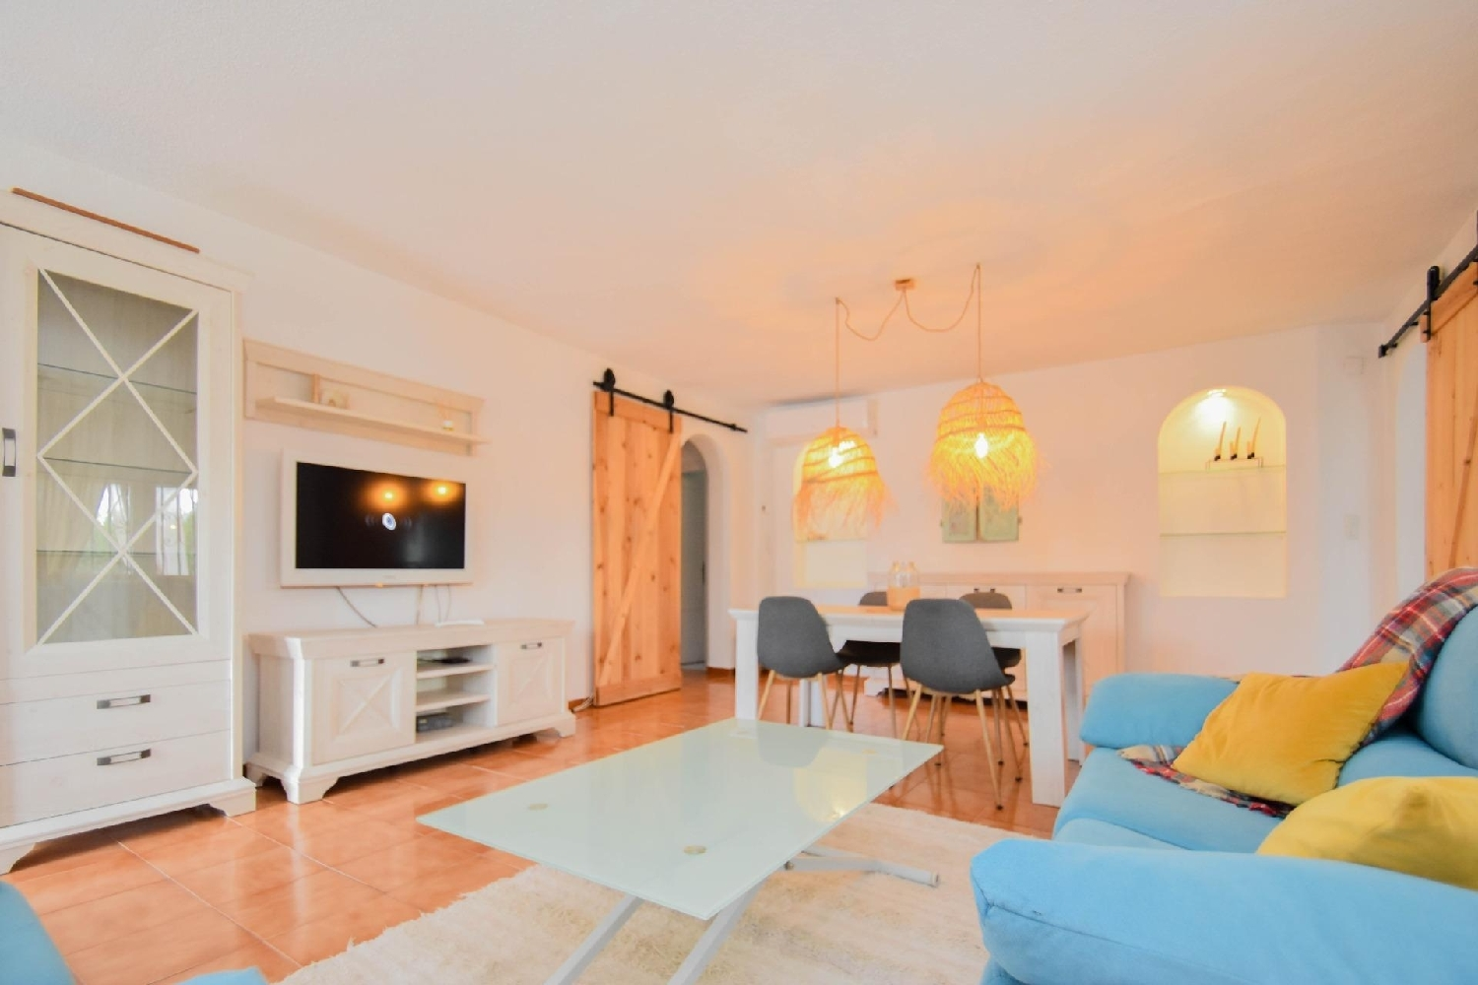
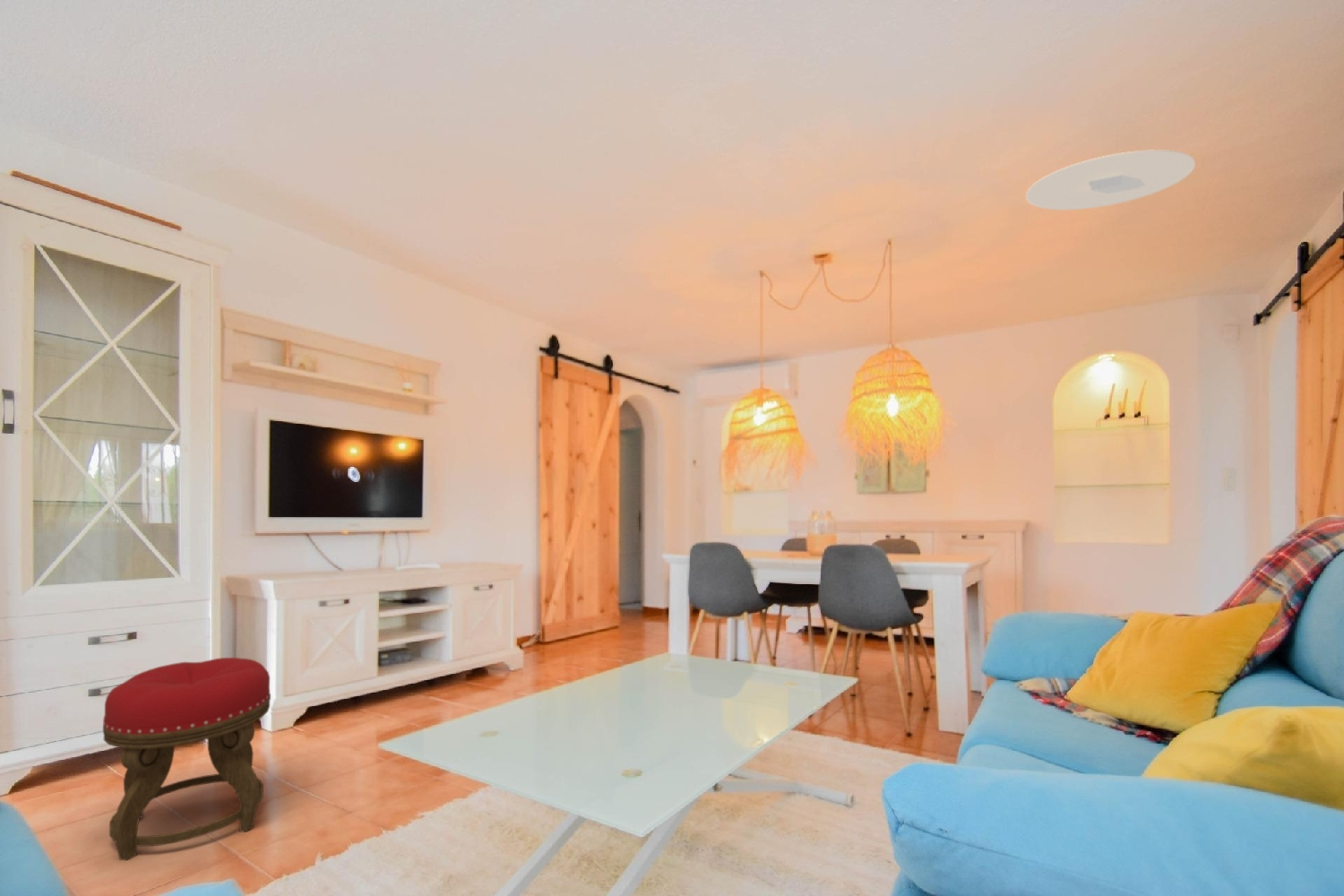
+ ceiling light [1025,149,1196,211]
+ stool [102,657,271,861]
